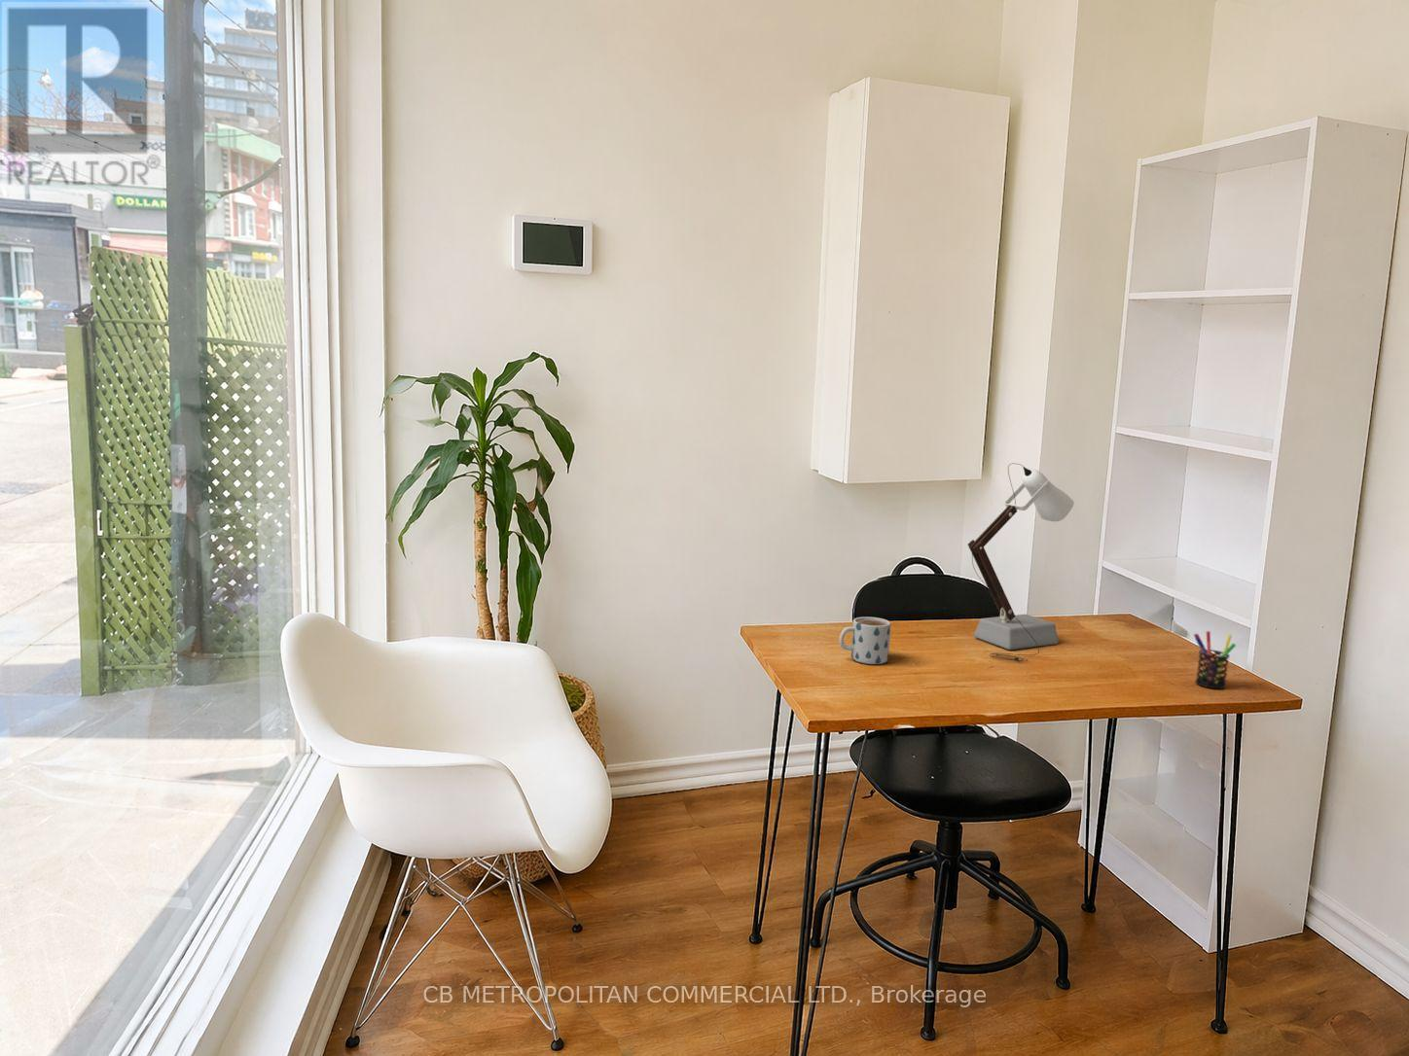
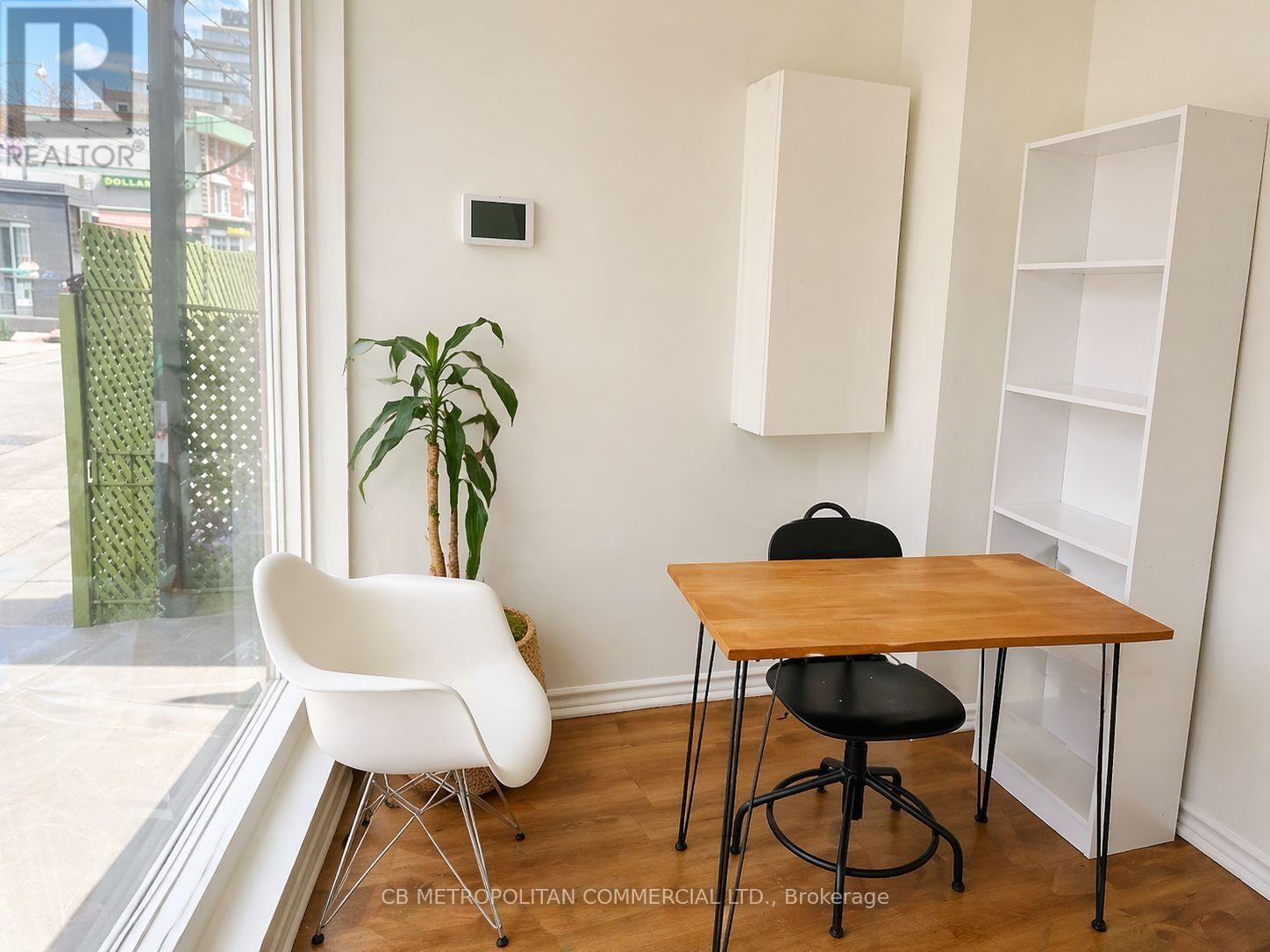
- pen holder [1193,630,1237,690]
- mug [838,617,891,666]
- desk lamp [966,461,1075,662]
